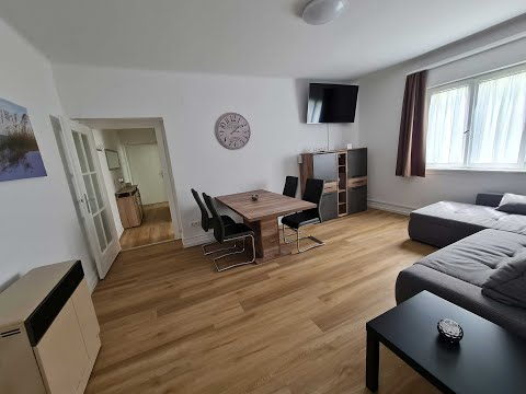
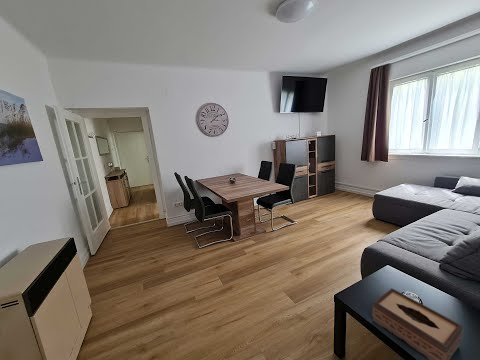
+ tissue box [371,288,464,360]
